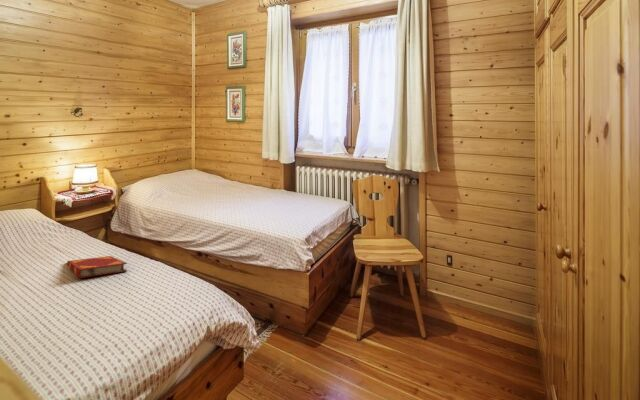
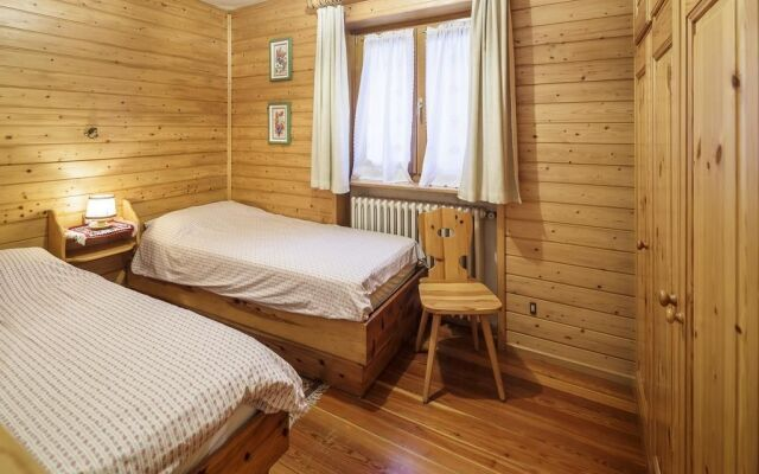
- hardback book [66,255,128,279]
